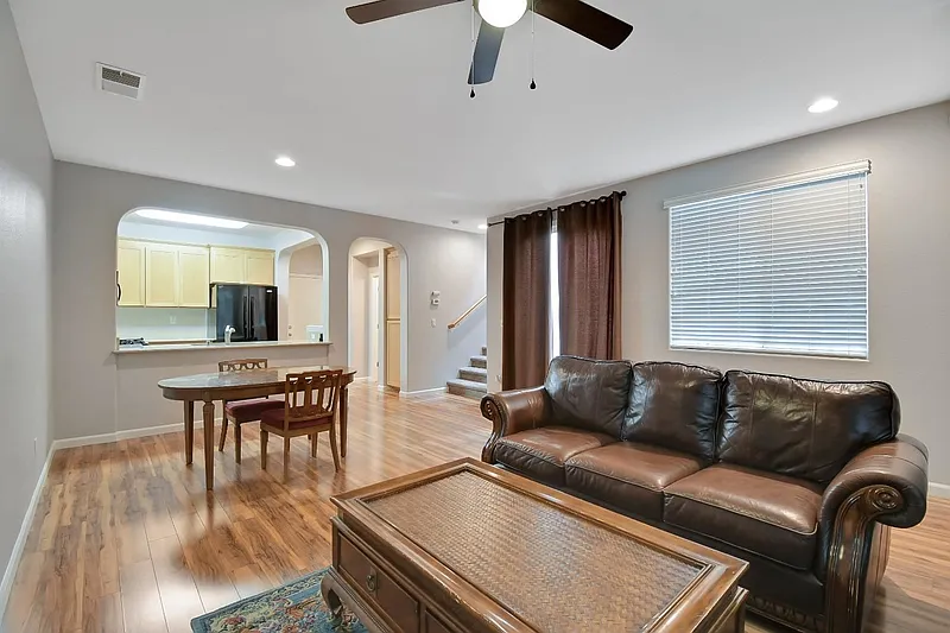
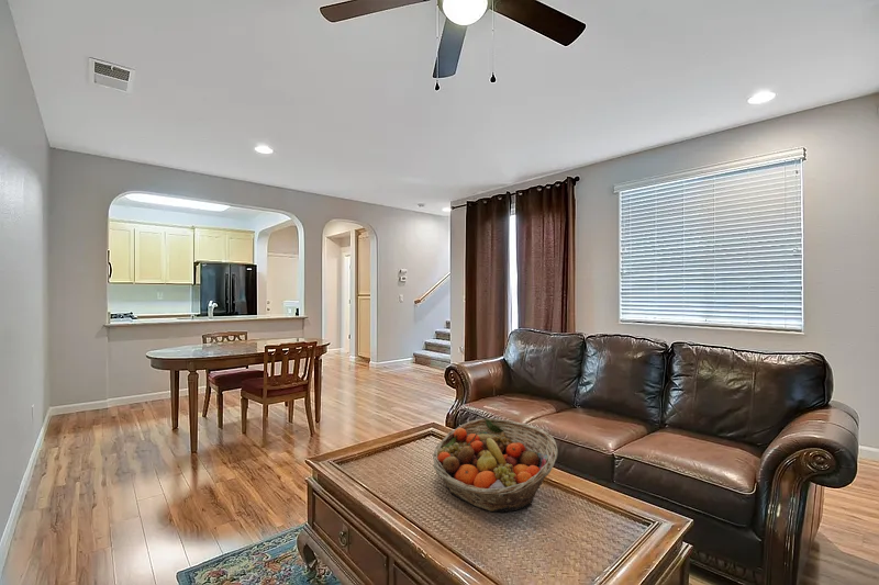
+ fruit basket [432,417,559,513]
